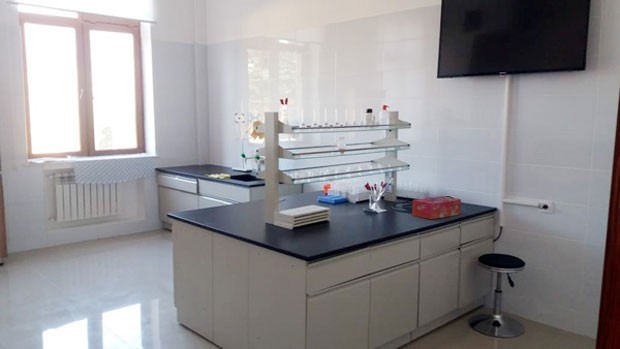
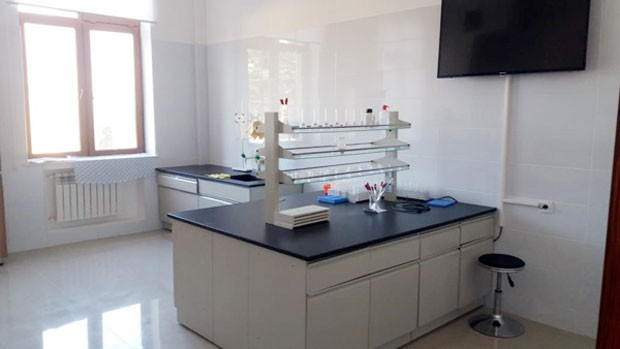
- tissue box [411,195,462,220]
